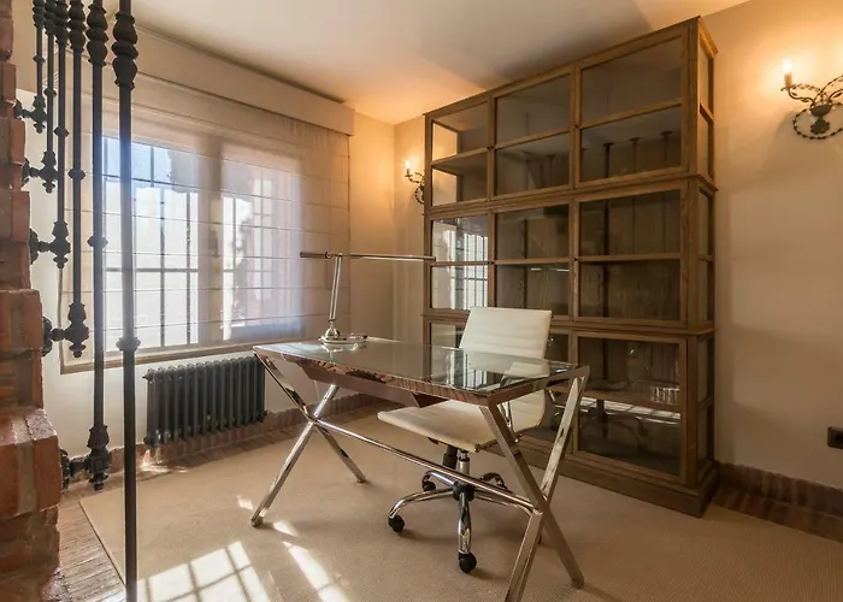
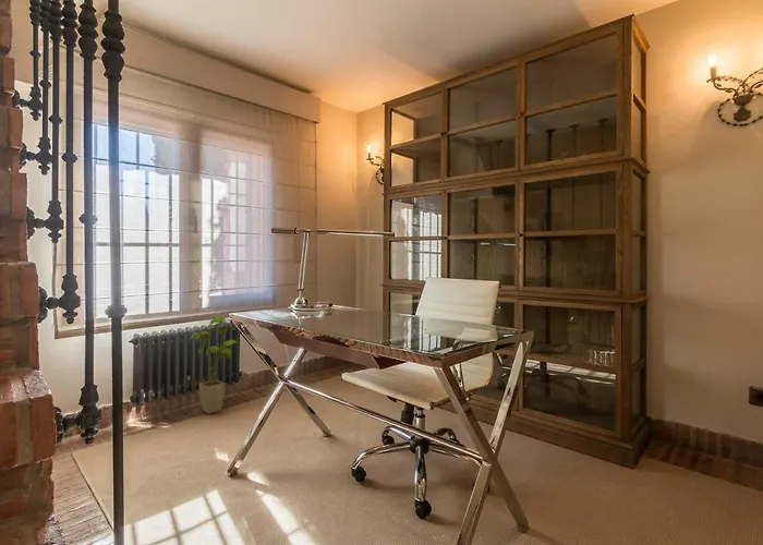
+ house plant [189,315,239,414]
